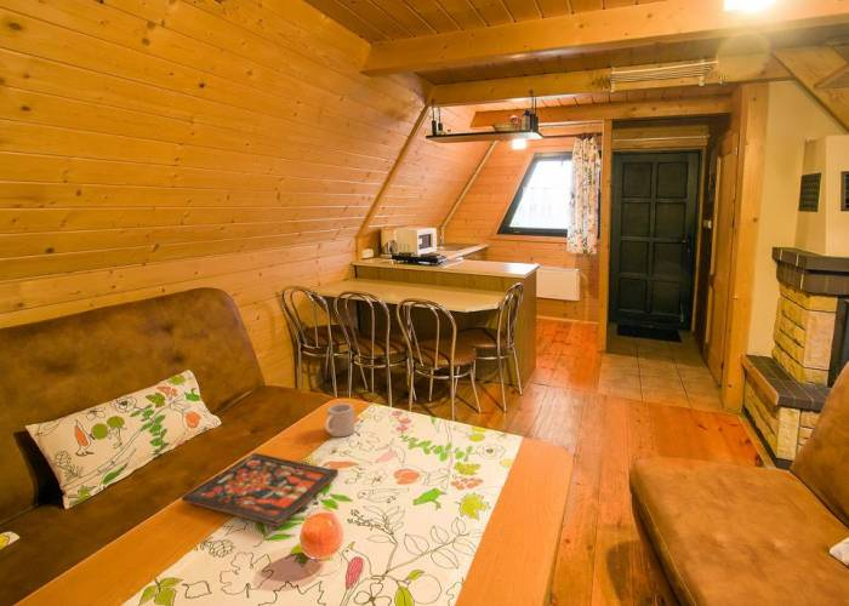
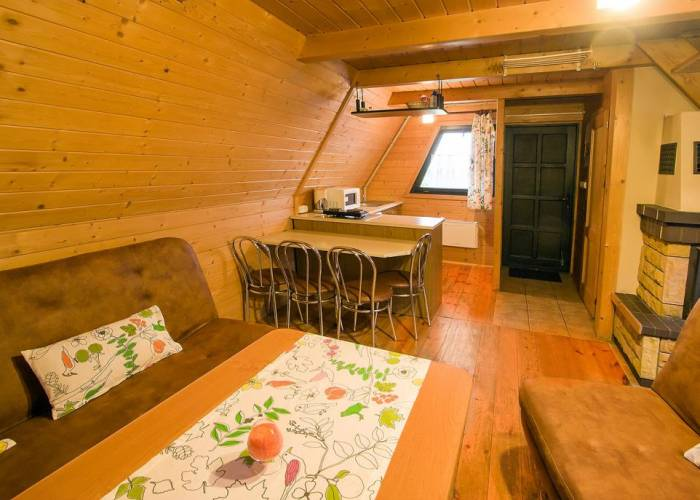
- mug [324,402,355,438]
- board game [181,452,340,528]
